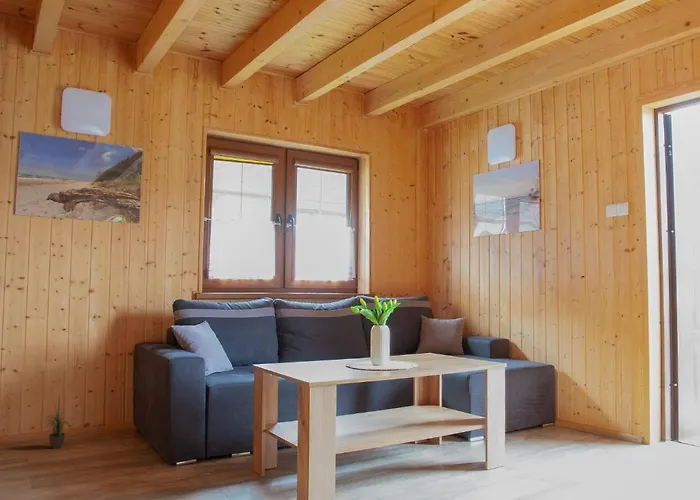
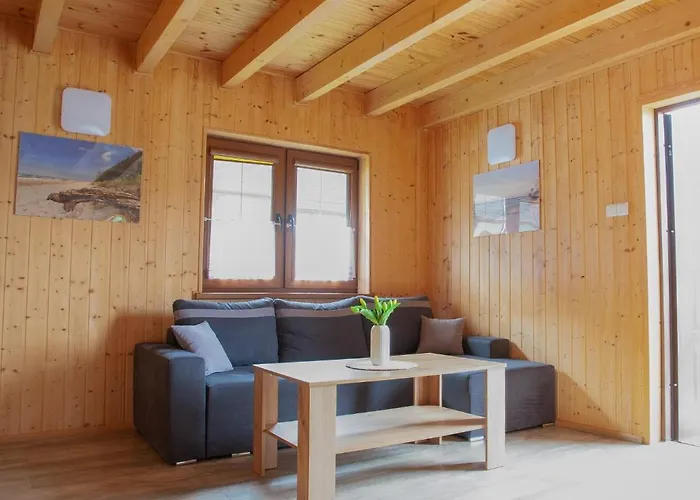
- potted plant [40,393,72,450]
